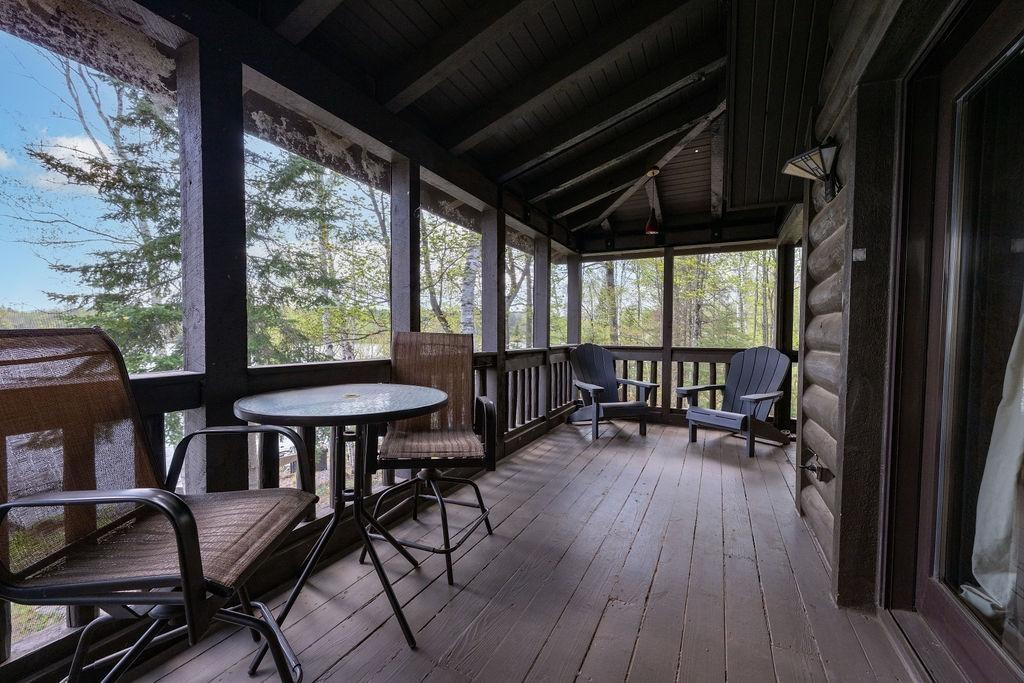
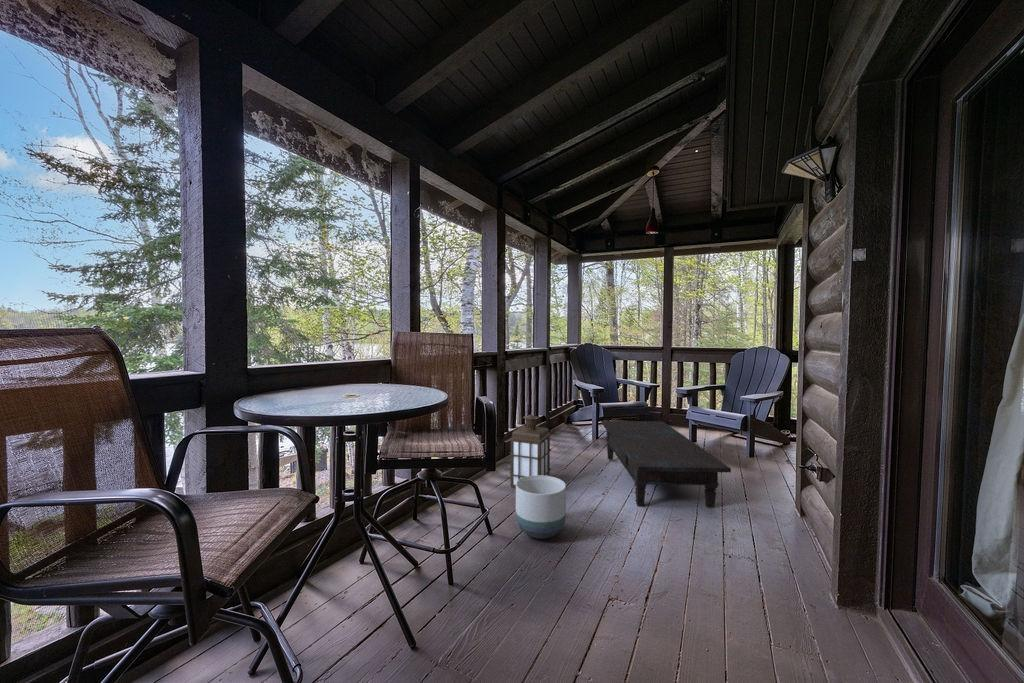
+ planter [515,475,567,540]
+ lantern [509,414,552,489]
+ coffee table [601,420,732,509]
